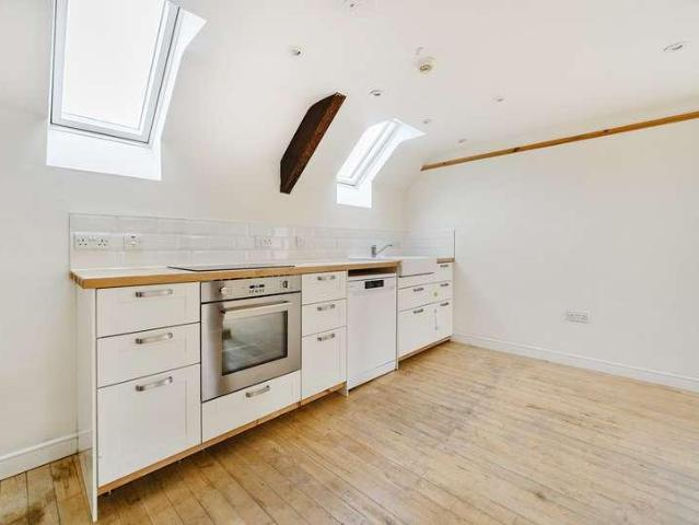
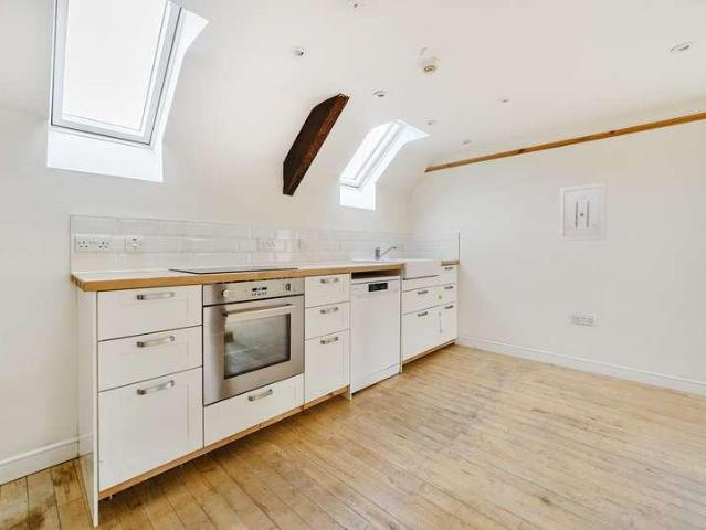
+ wall art [558,181,608,242]
